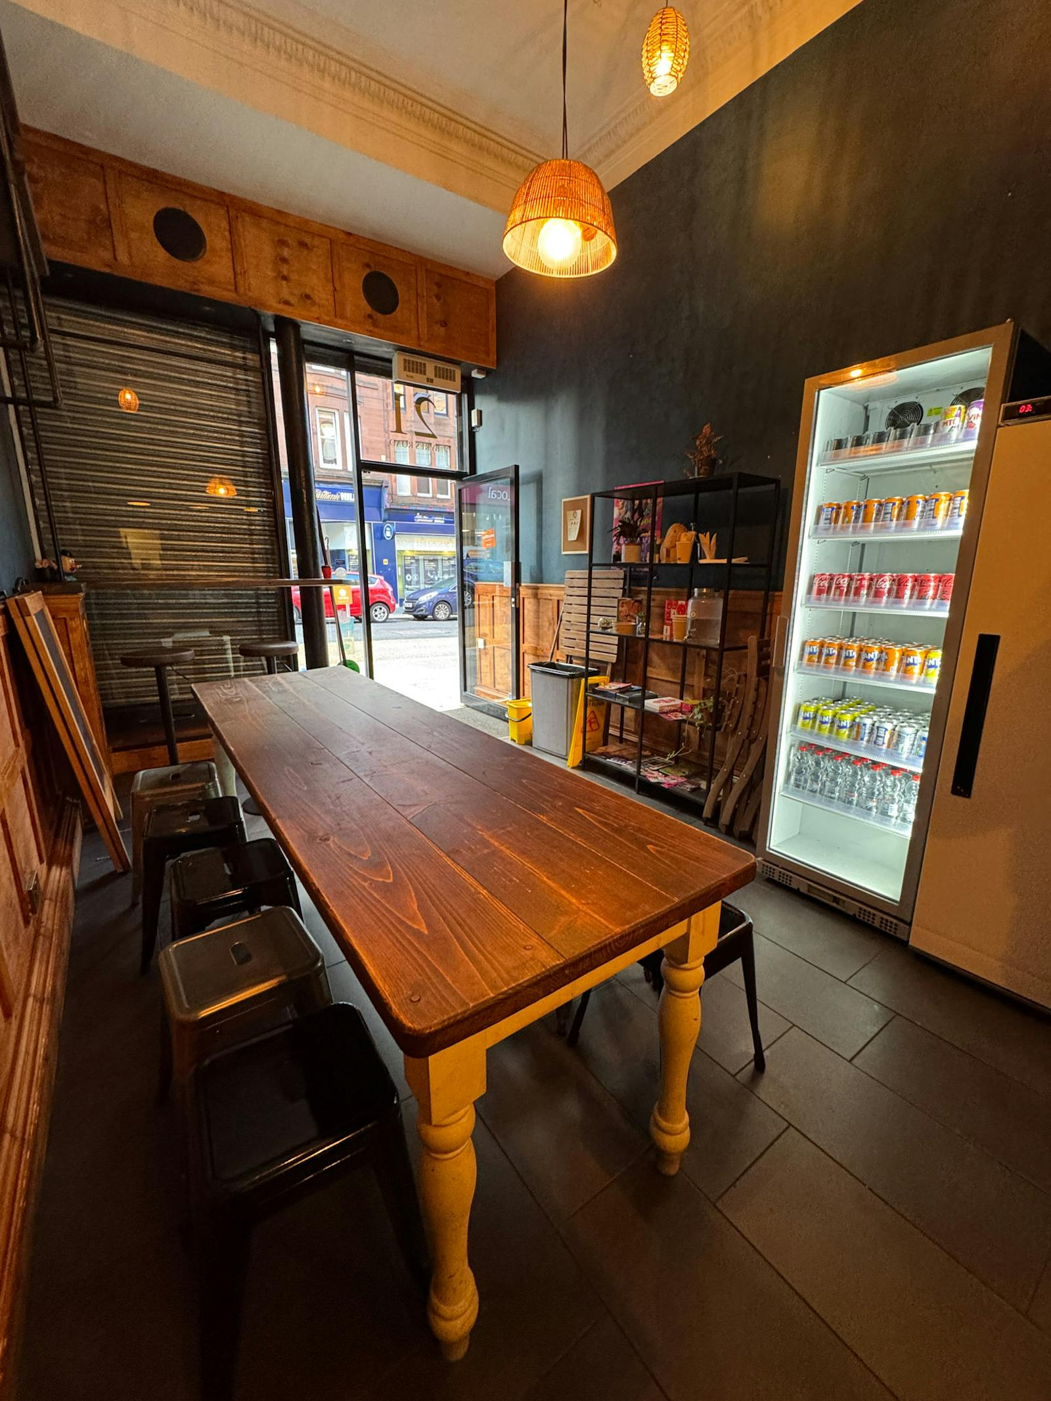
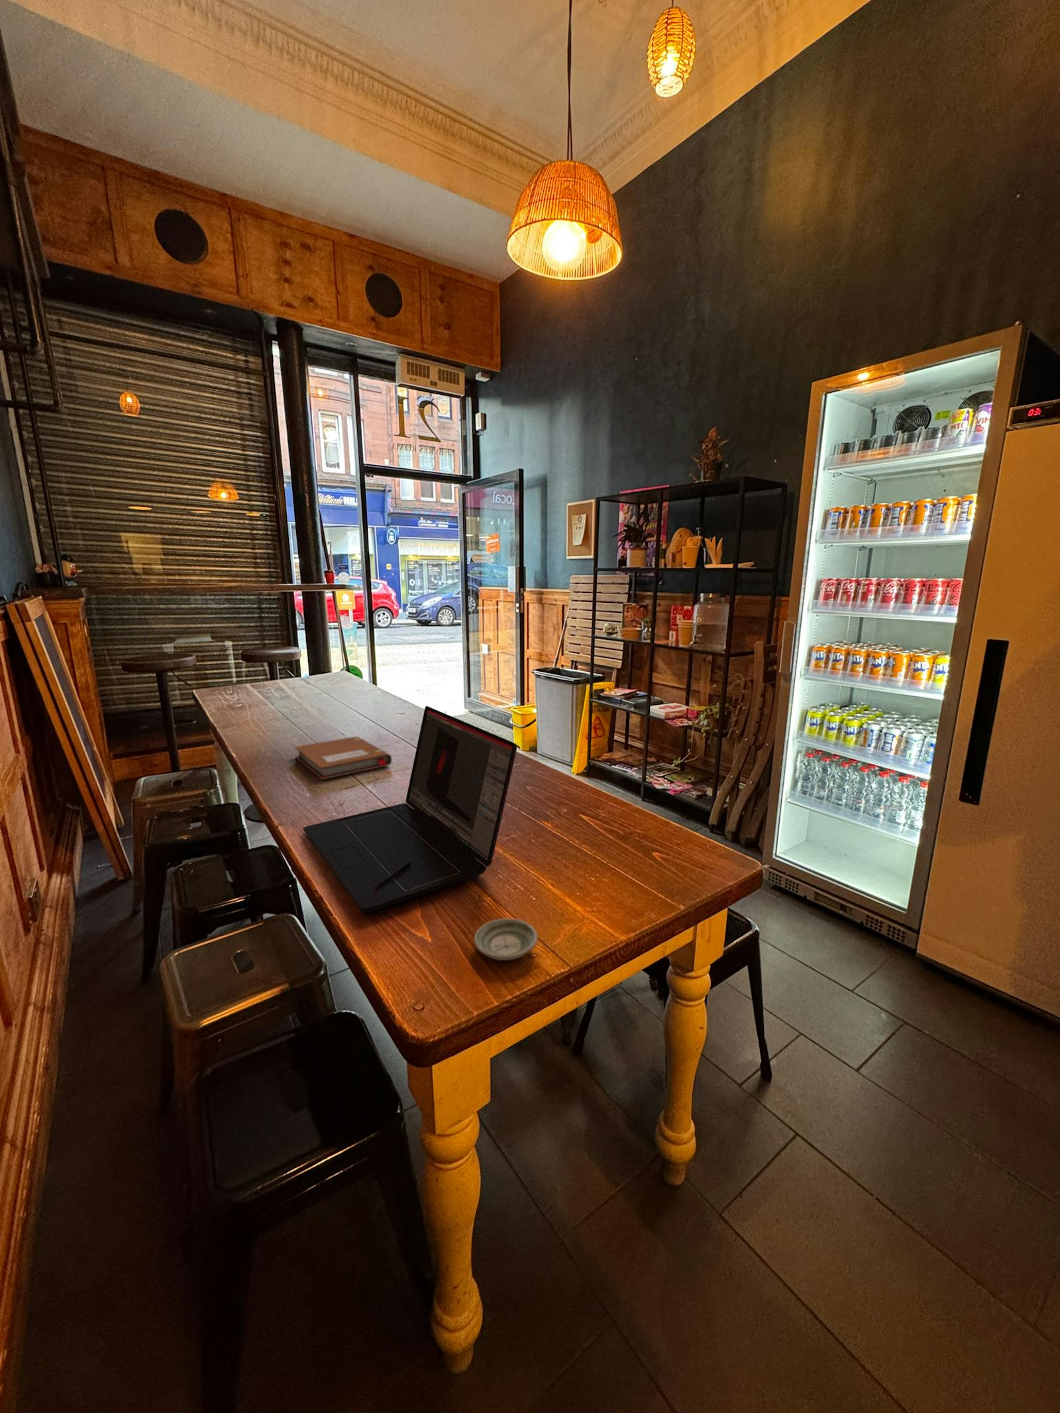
+ laptop [302,706,518,913]
+ saucer [473,918,538,961]
+ notebook [294,736,392,781]
